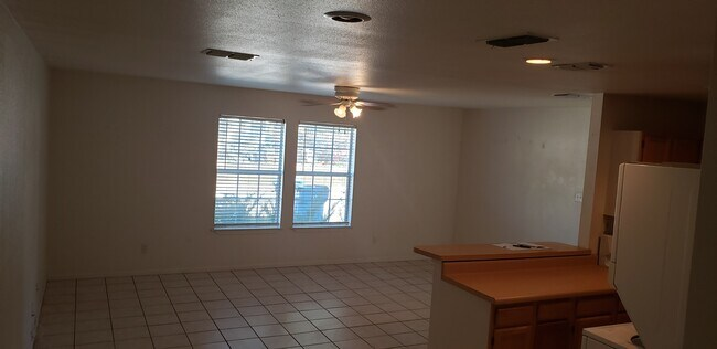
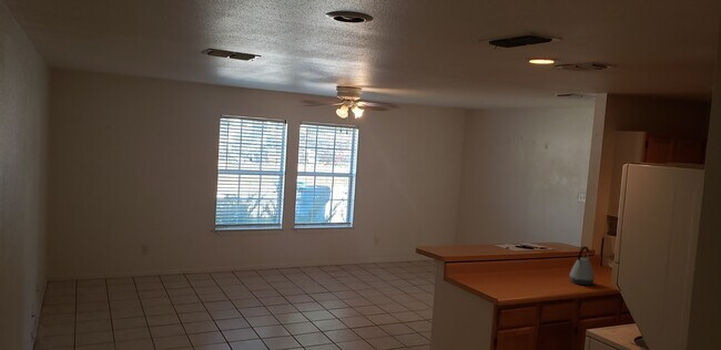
+ kettle [569,246,596,286]
